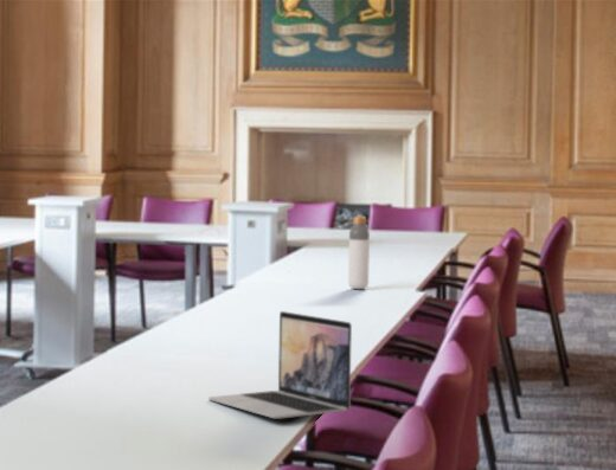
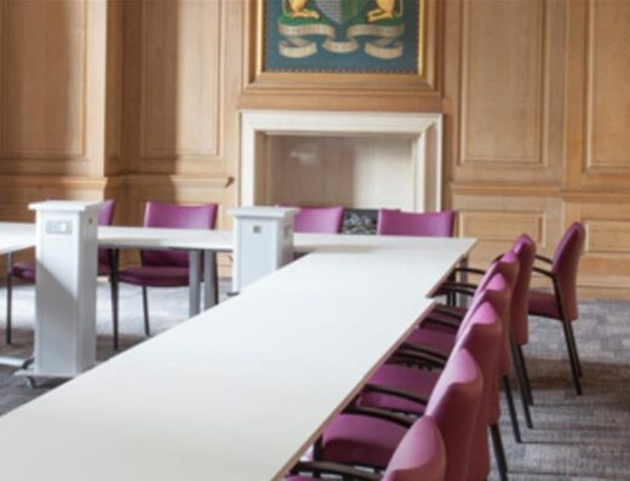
- laptop [207,310,353,420]
- bottle [347,215,371,290]
